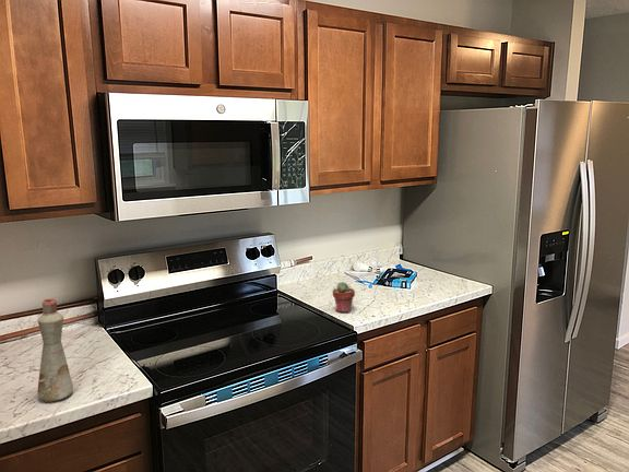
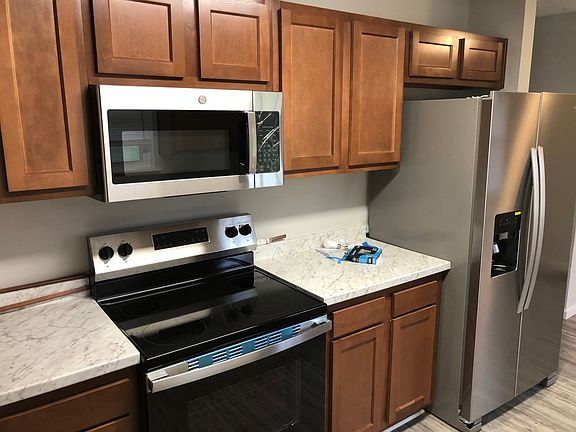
- bottle [36,297,74,403]
- potted succulent [331,281,356,314]
